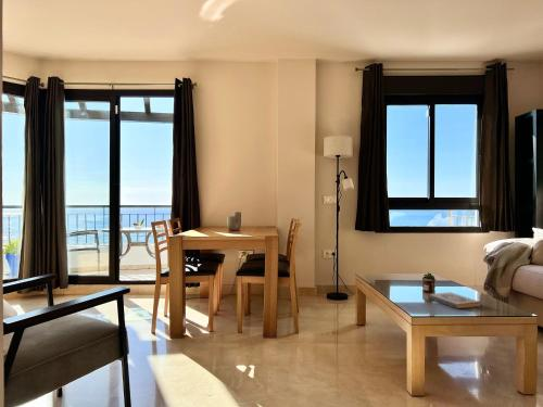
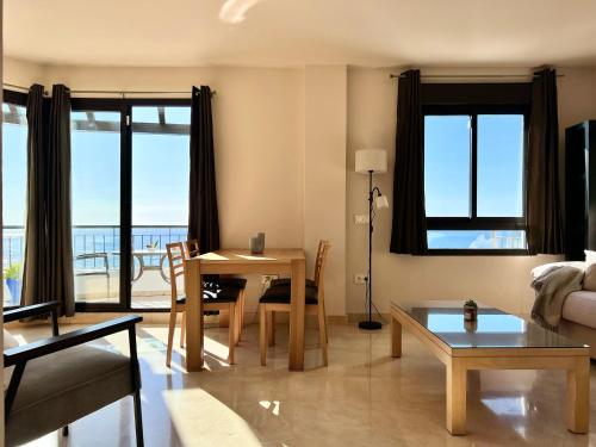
- hardback book [427,291,482,310]
